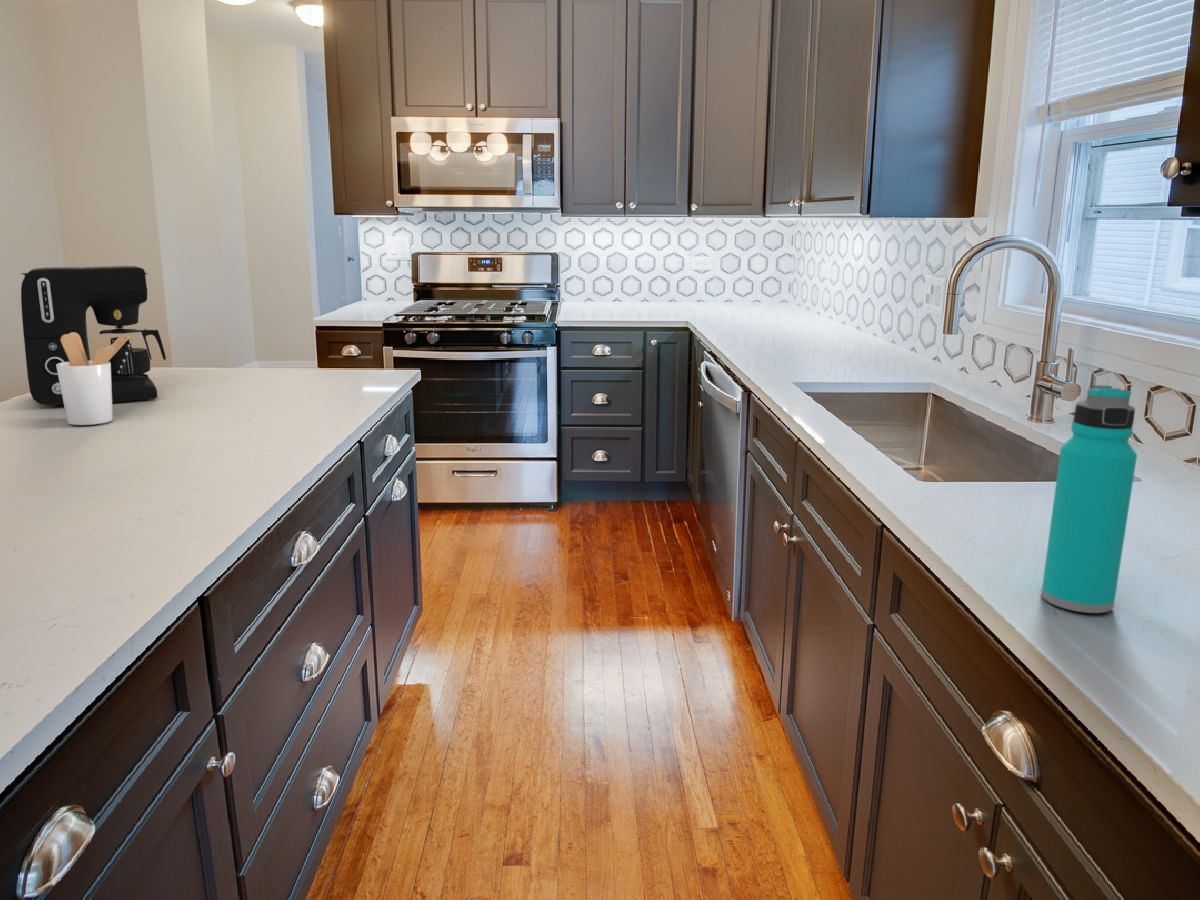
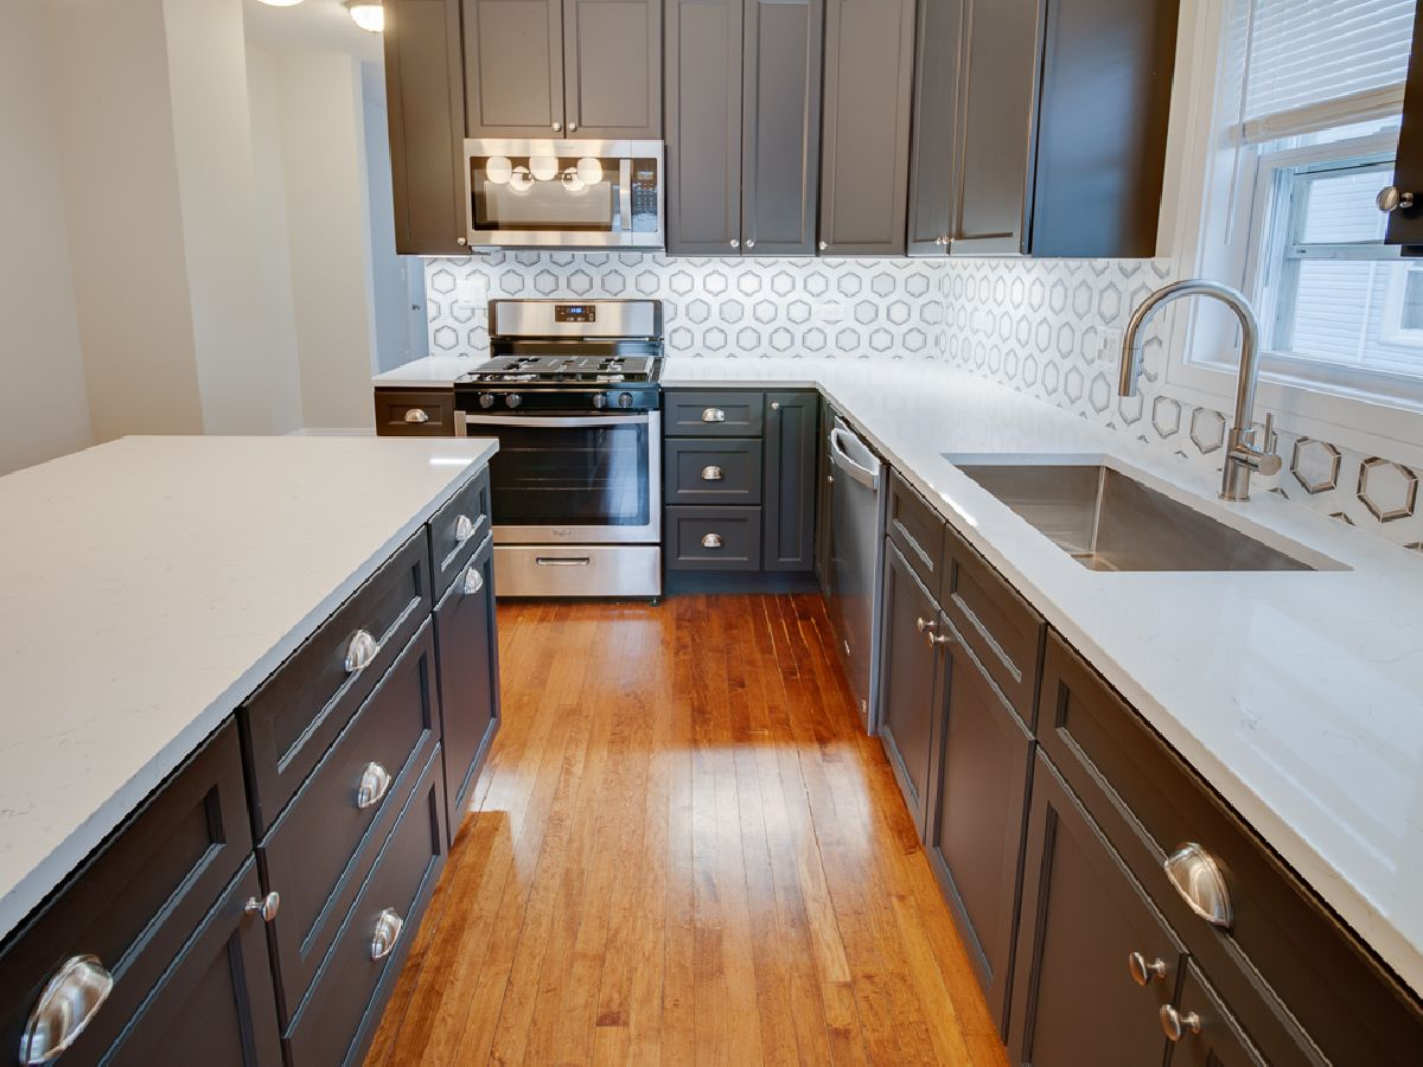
- utensil holder [56,332,131,426]
- coffee maker [20,265,167,406]
- water bottle [1040,384,1138,614]
